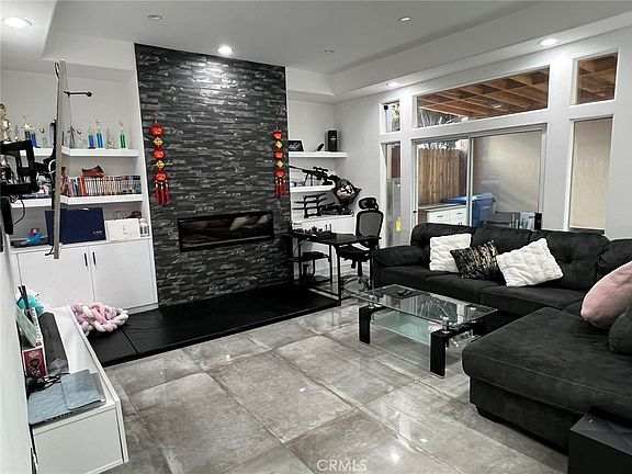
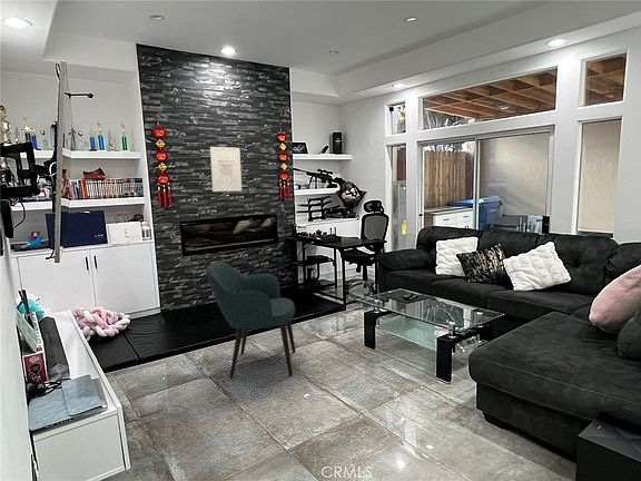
+ wall art [209,146,243,193]
+ armchair [205,261,296,379]
